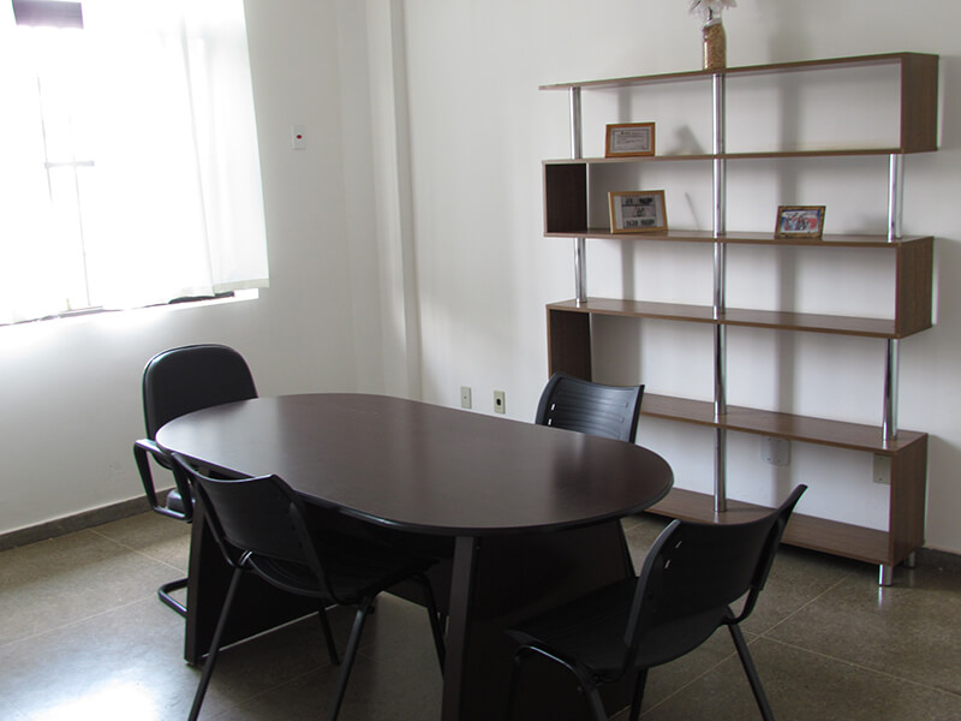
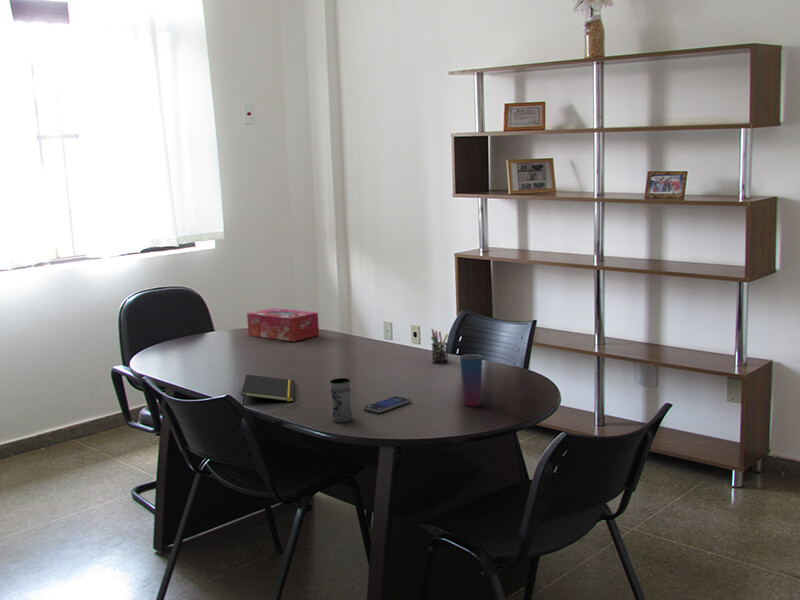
+ pen holder [430,328,449,366]
+ smartphone [362,395,412,414]
+ notepad [240,374,295,407]
+ cup [459,353,483,407]
+ tissue box [246,307,320,343]
+ jar [329,377,353,423]
